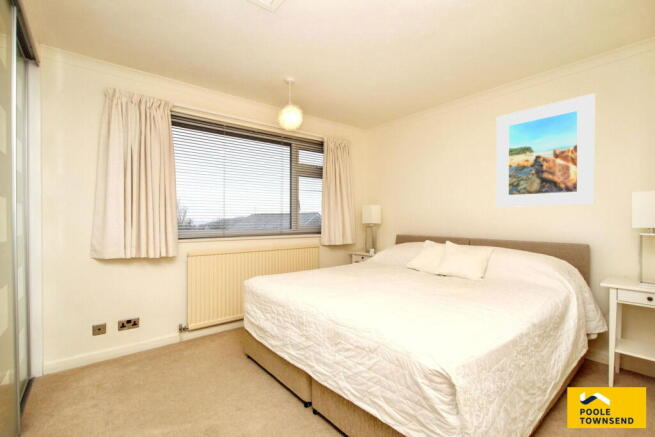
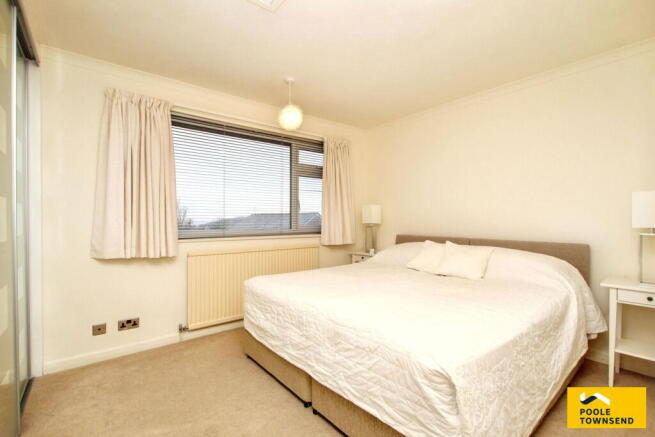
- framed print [495,92,596,208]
